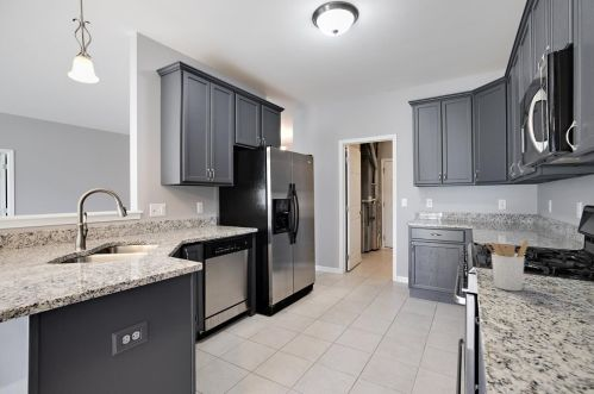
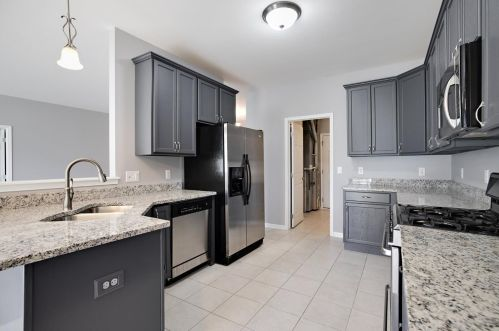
- utensil holder [483,239,530,292]
